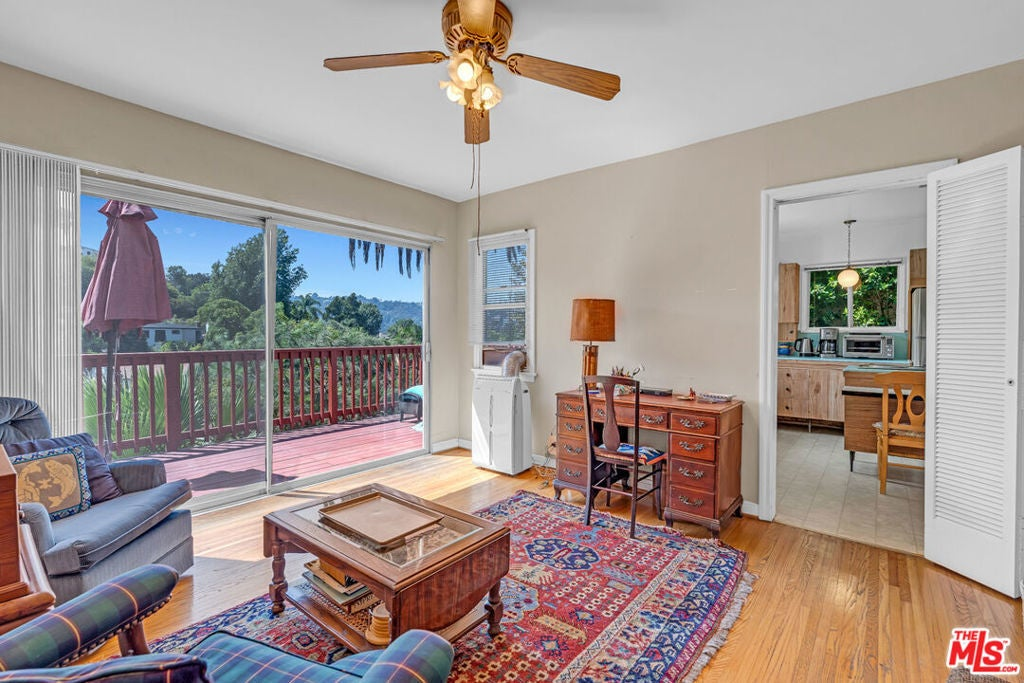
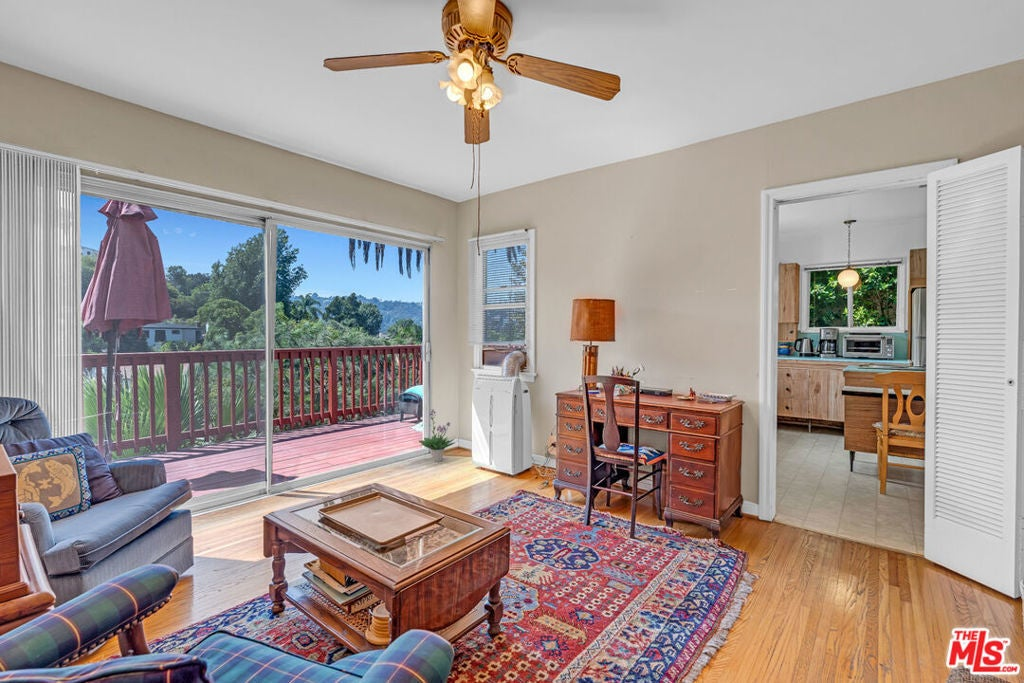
+ potted plant [418,408,457,463]
